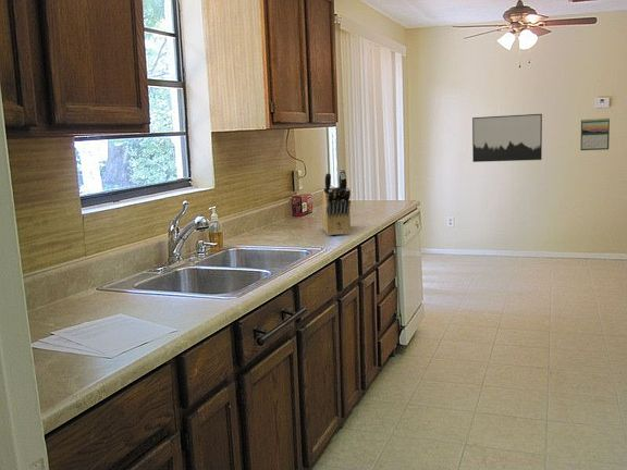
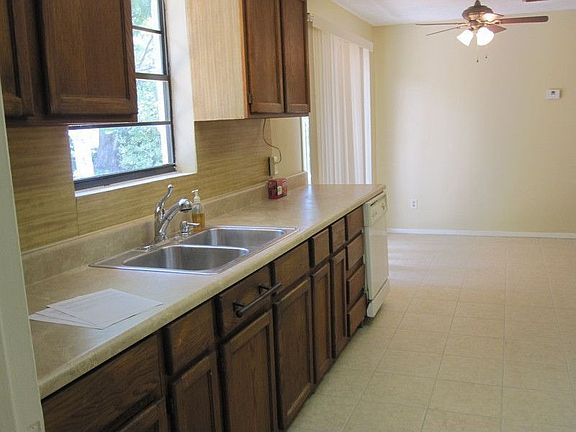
- wall art [471,113,543,163]
- knife block [321,168,352,236]
- calendar [579,118,611,151]
